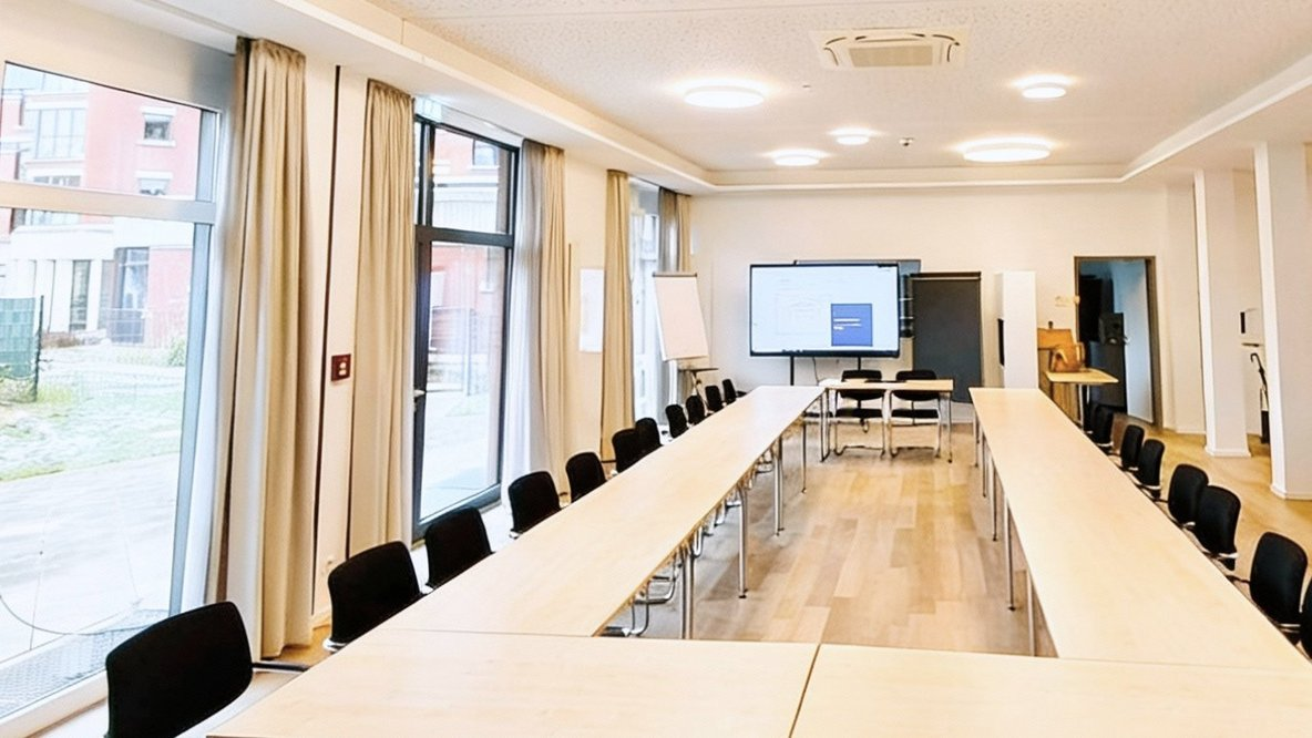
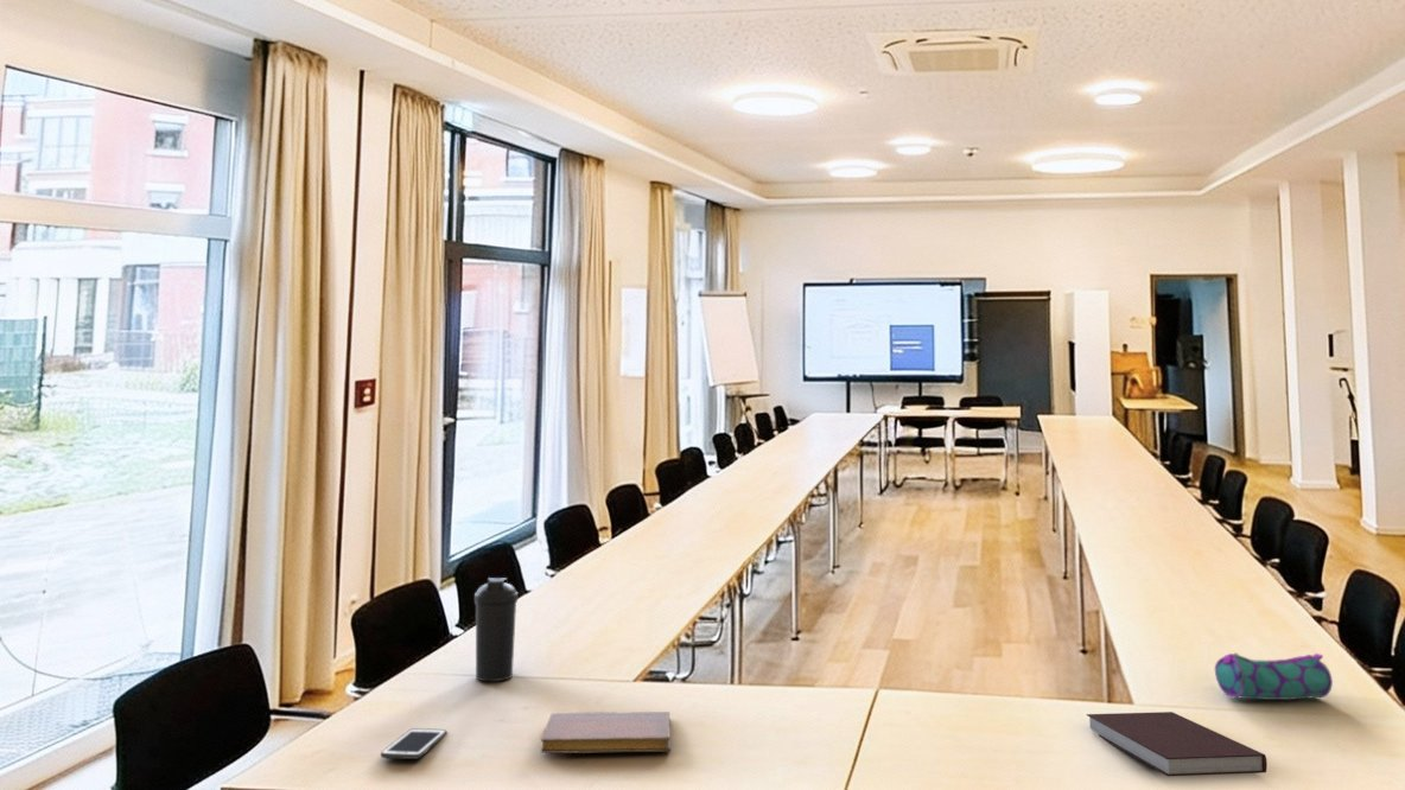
+ pencil case [1214,651,1334,701]
+ cell phone [380,727,447,760]
+ water bottle [473,576,519,682]
+ notebook [1086,711,1269,777]
+ notebook [540,711,672,754]
